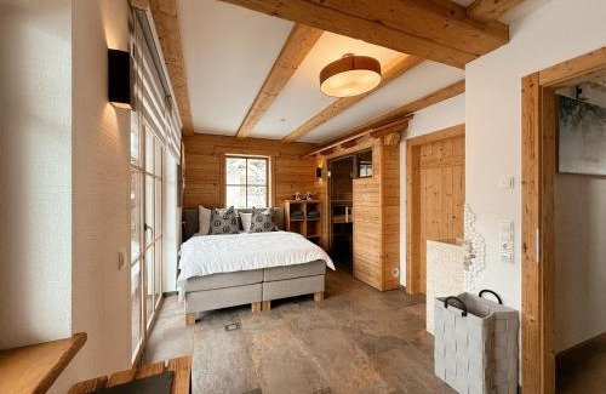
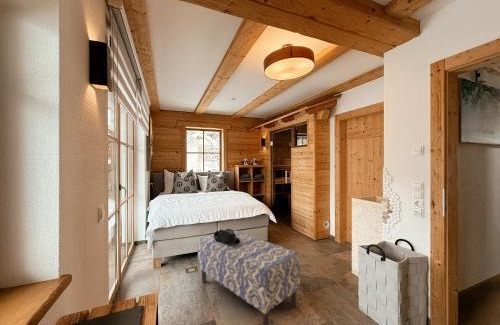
+ bench [197,228,301,325]
+ hat [214,228,240,246]
